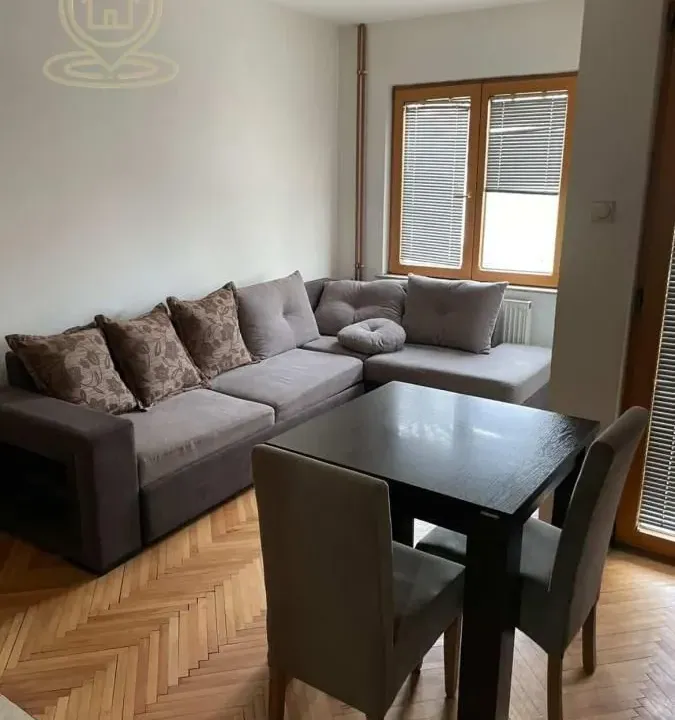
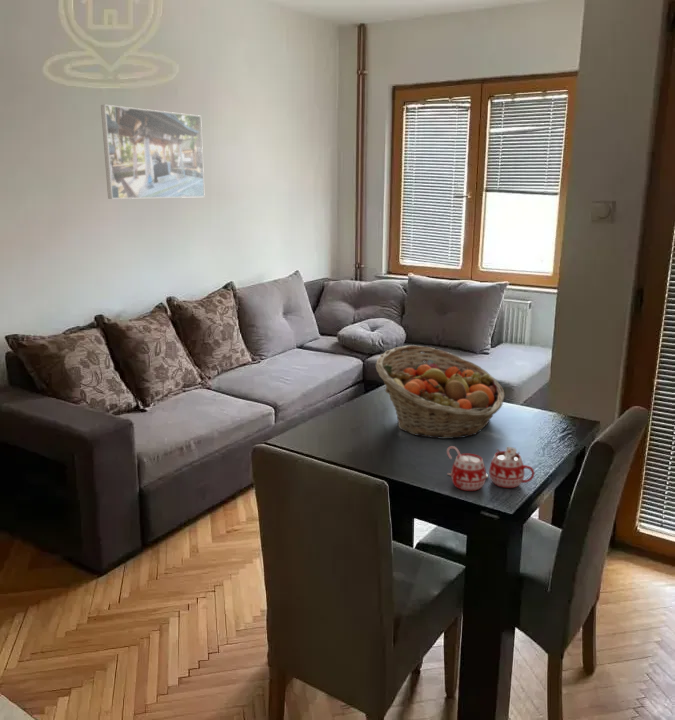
+ fruit basket [375,344,506,440]
+ mug [446,445,536,492]
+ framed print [100,104,206,200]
